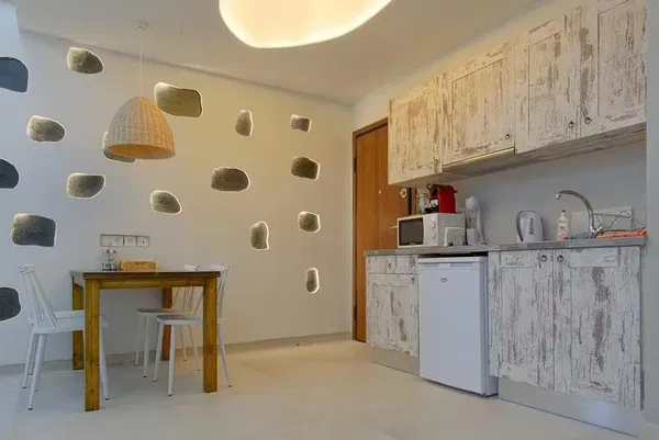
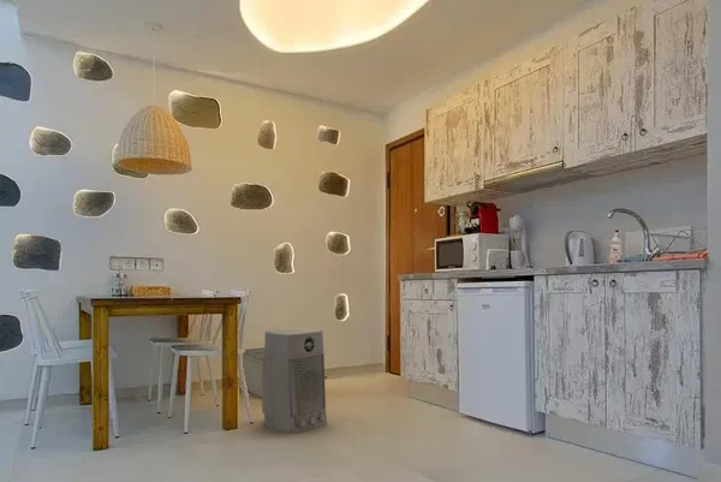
+ air purifier [261,327,328,434]
+ storage bin [242,346,264,398]
